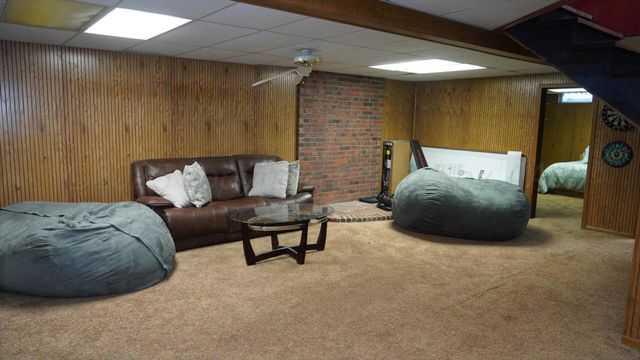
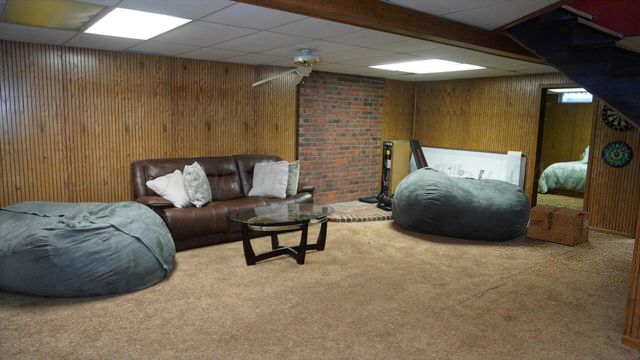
+ cardboard box [526,204,592,247]
